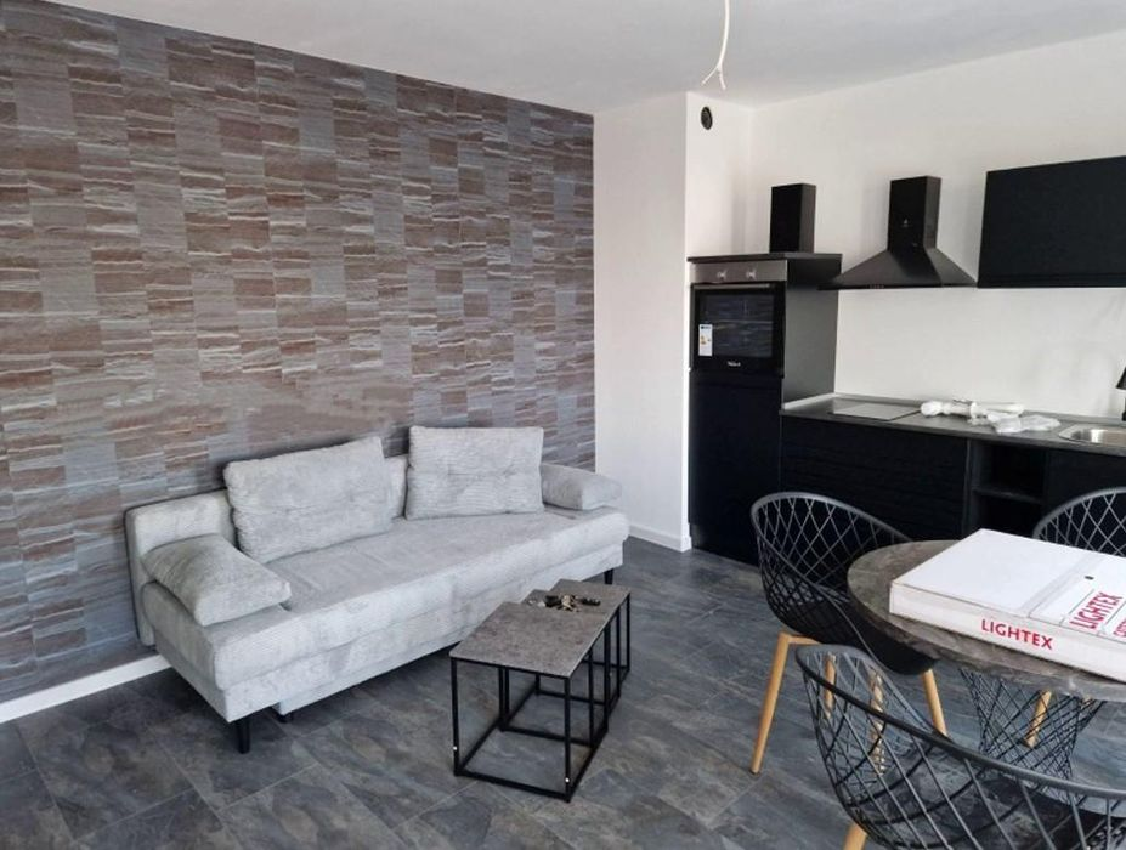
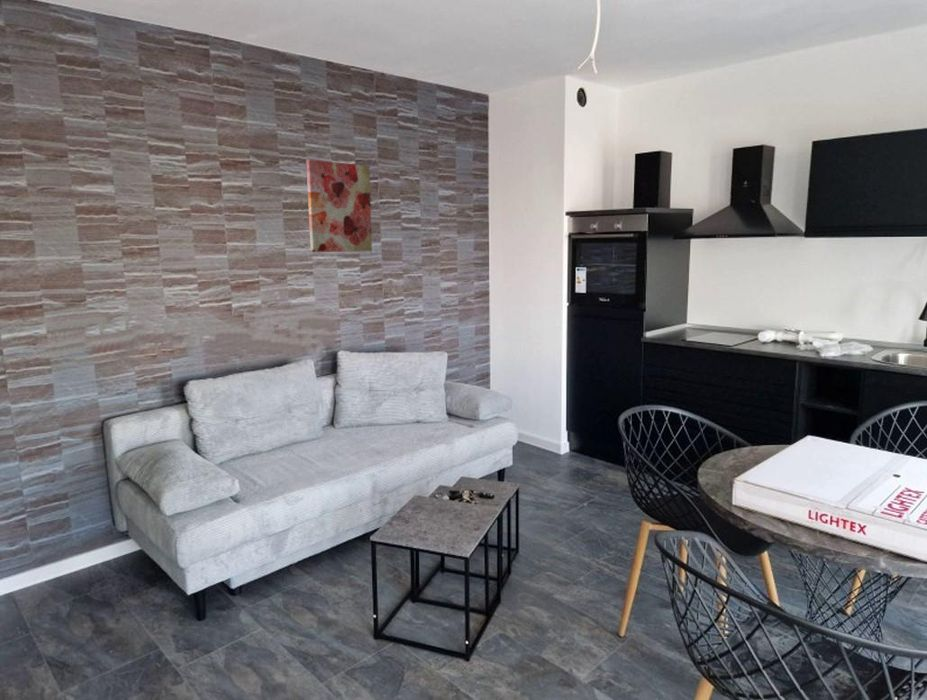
+ wall art [306,159,373,253]
